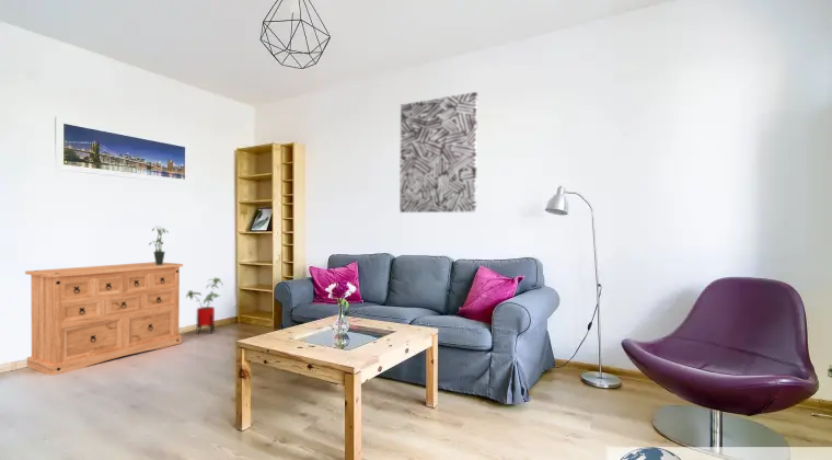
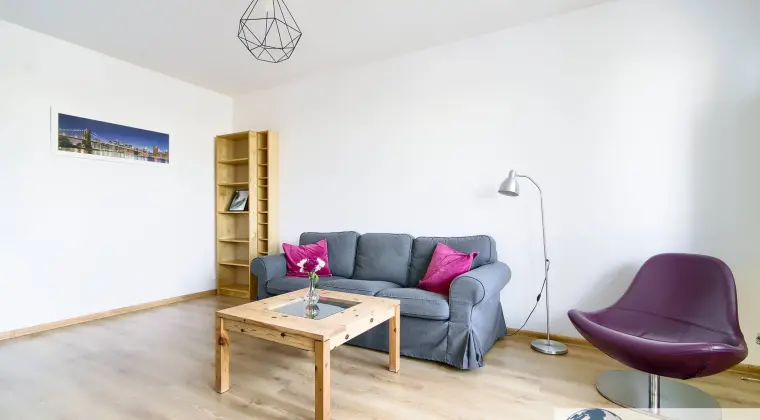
- potted plant [148,226,170,265]
- house plant [185,277,224,335]
- dresser [24,261,184,377]
- wall art [398,91,478,214]
